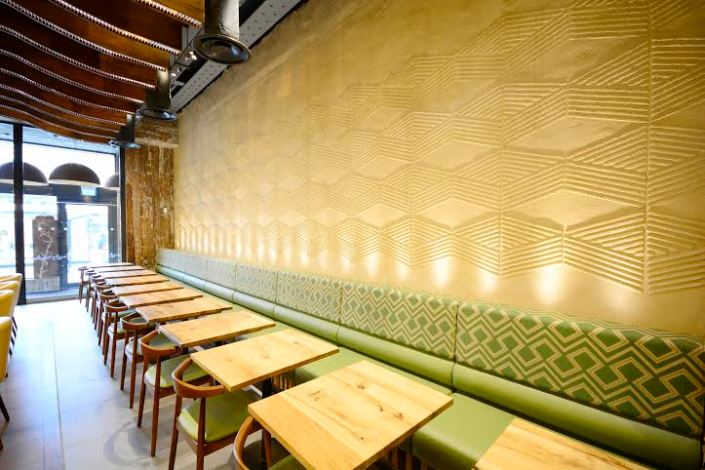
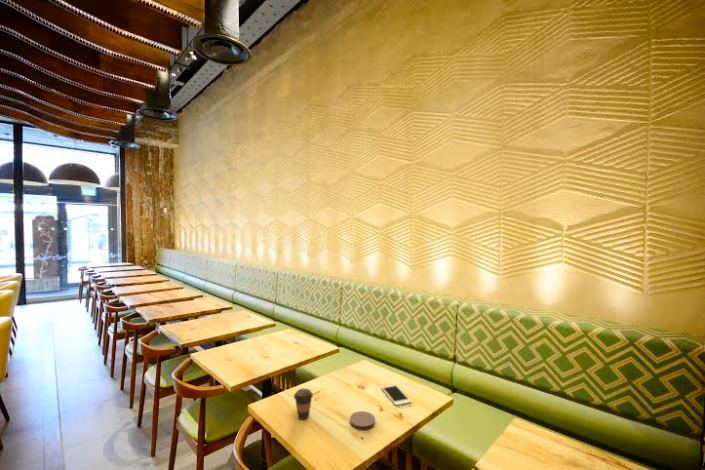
+ coffee cup [293,388,314,420]
+ coaster [349,410,376,431]
+ cell phone [380,383,412,406]
